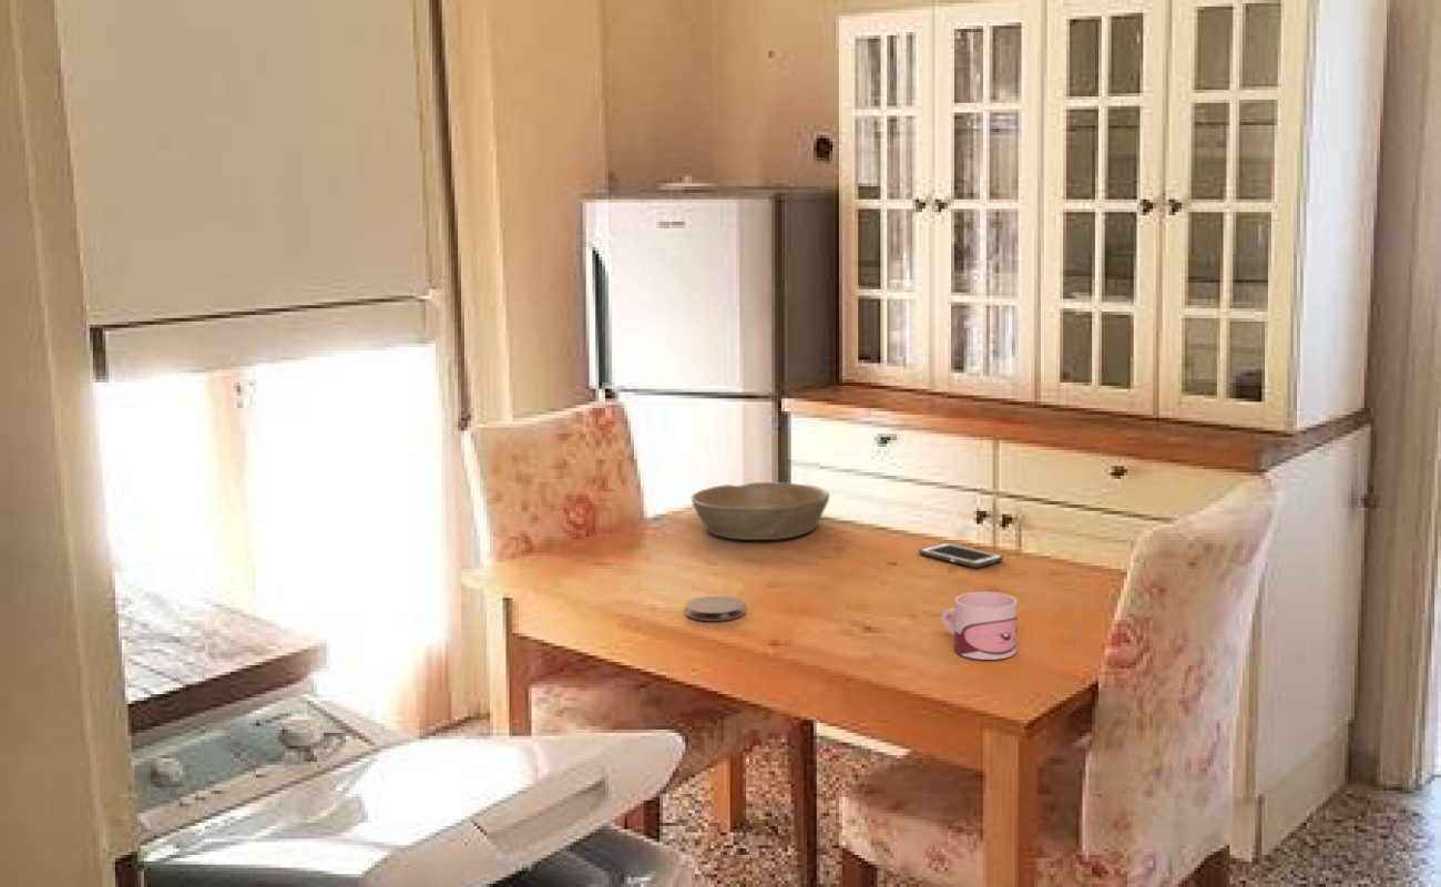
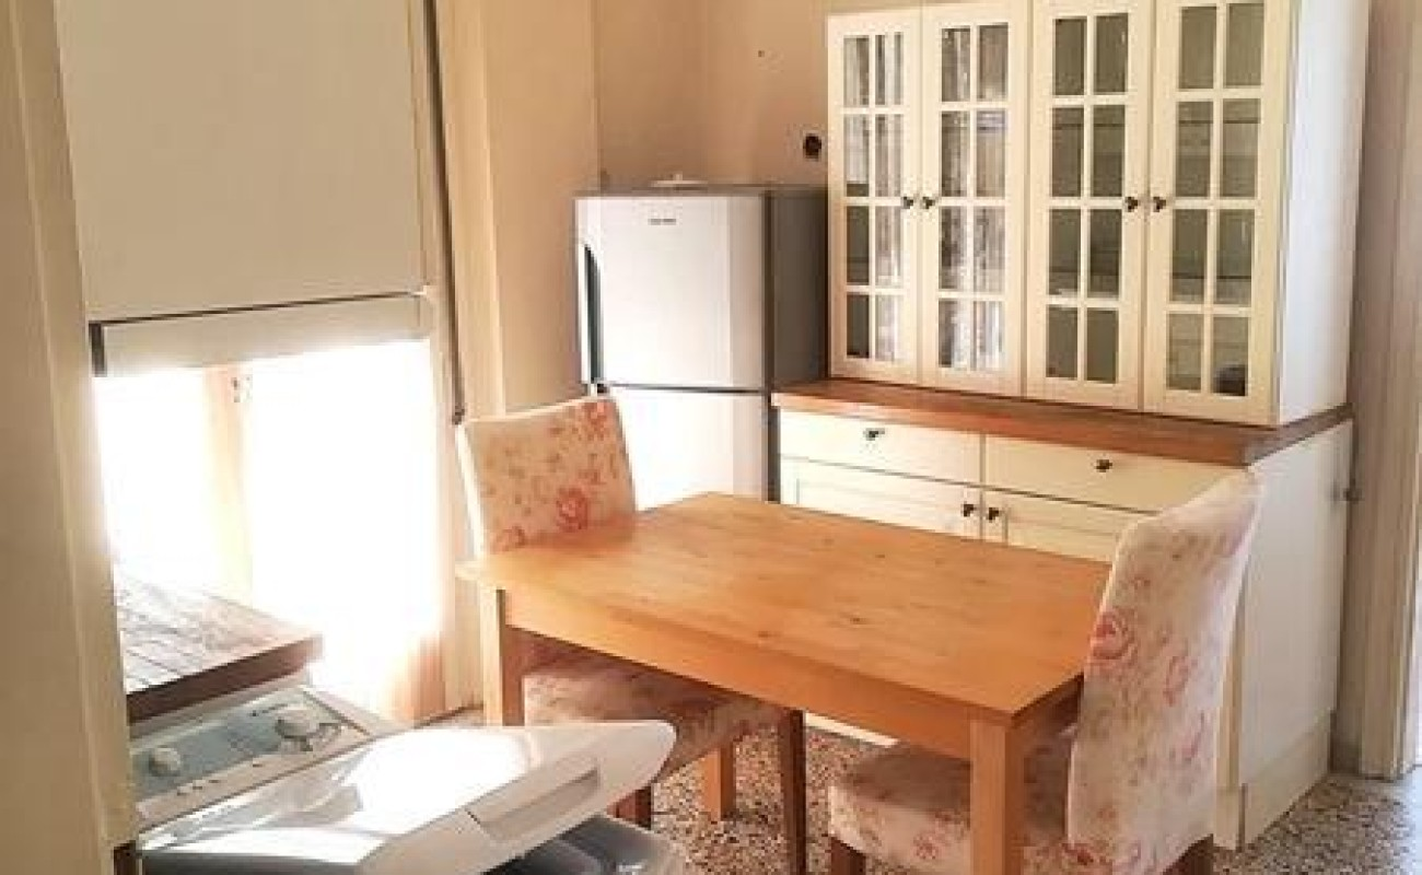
- bowl [691,481,830,541]
- cell phone [918,542,1004,569]
- coaster [684,595,747,622]
- mug [940,591,1019,661]
